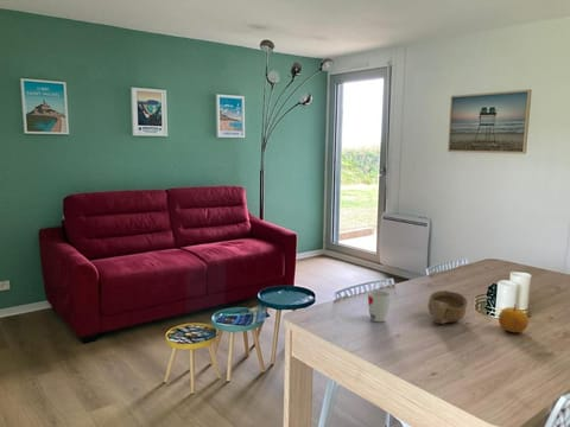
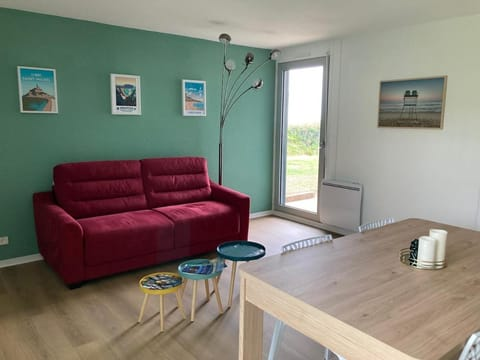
- fruit [498,304,530,333]
- cup [367,289,392,323]
- bowl [426,289,469,325]
